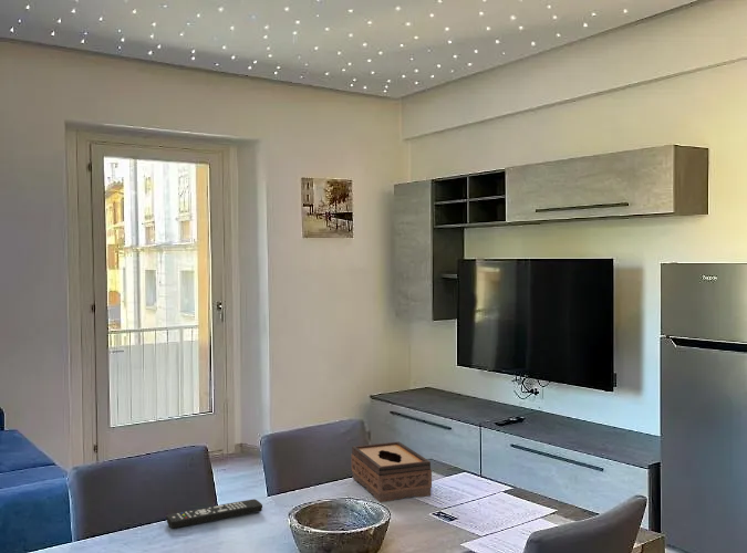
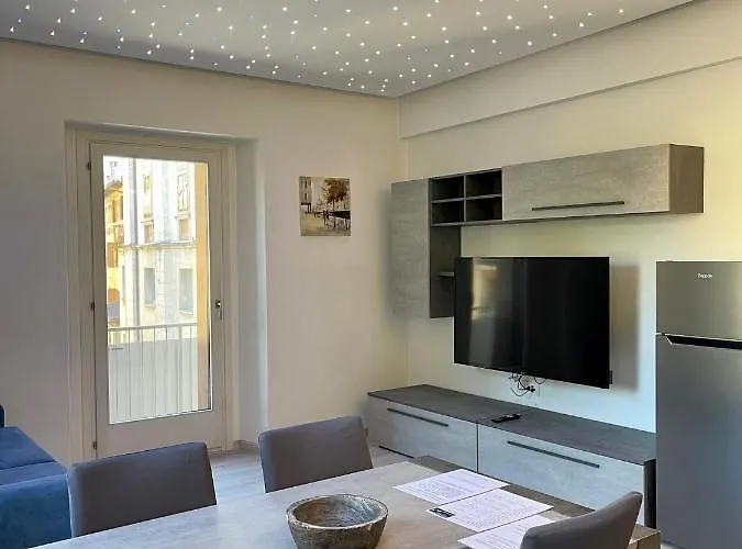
- tissue box [350,441,433,503]
- remote control [165,499,263,530]
